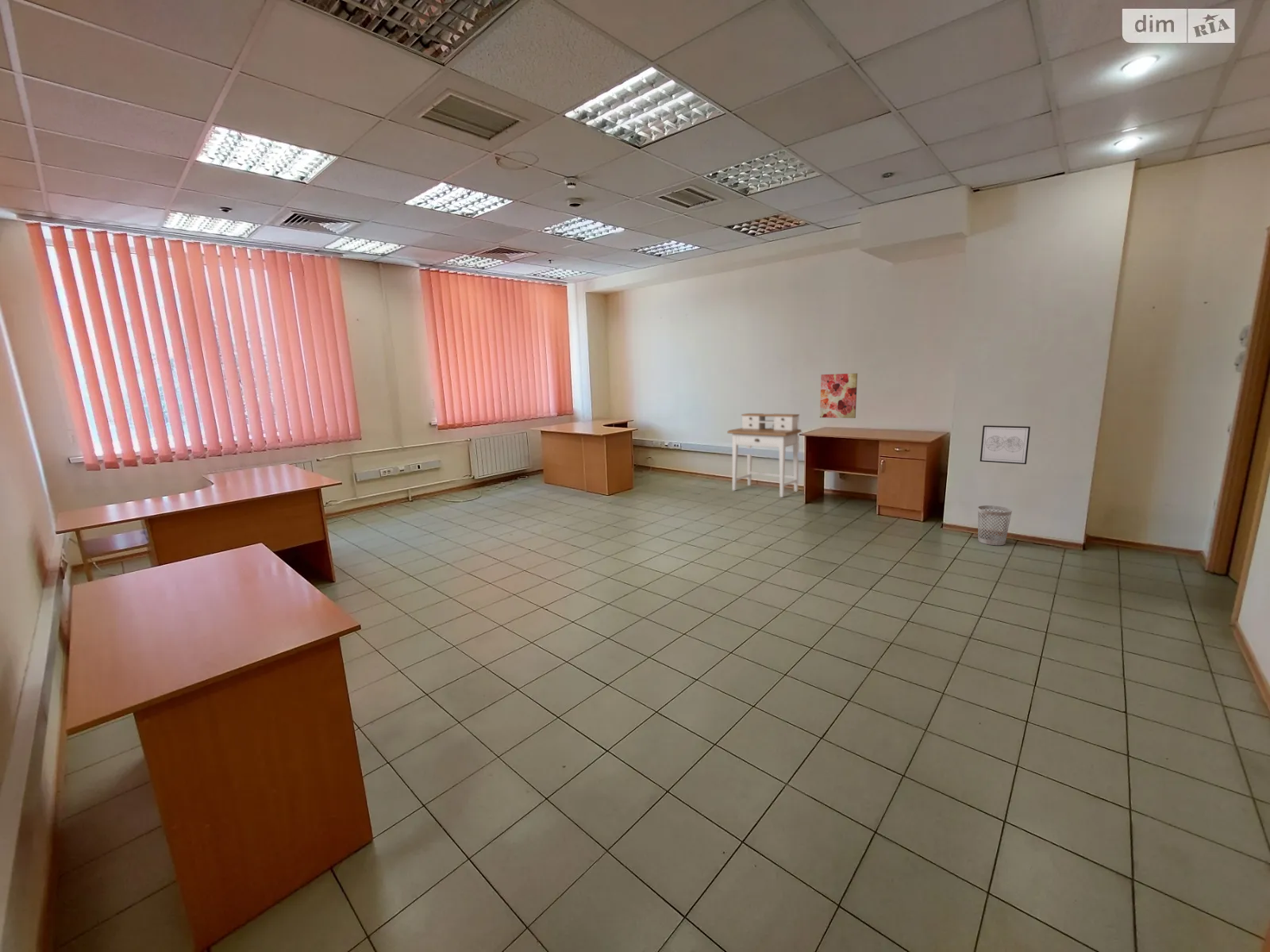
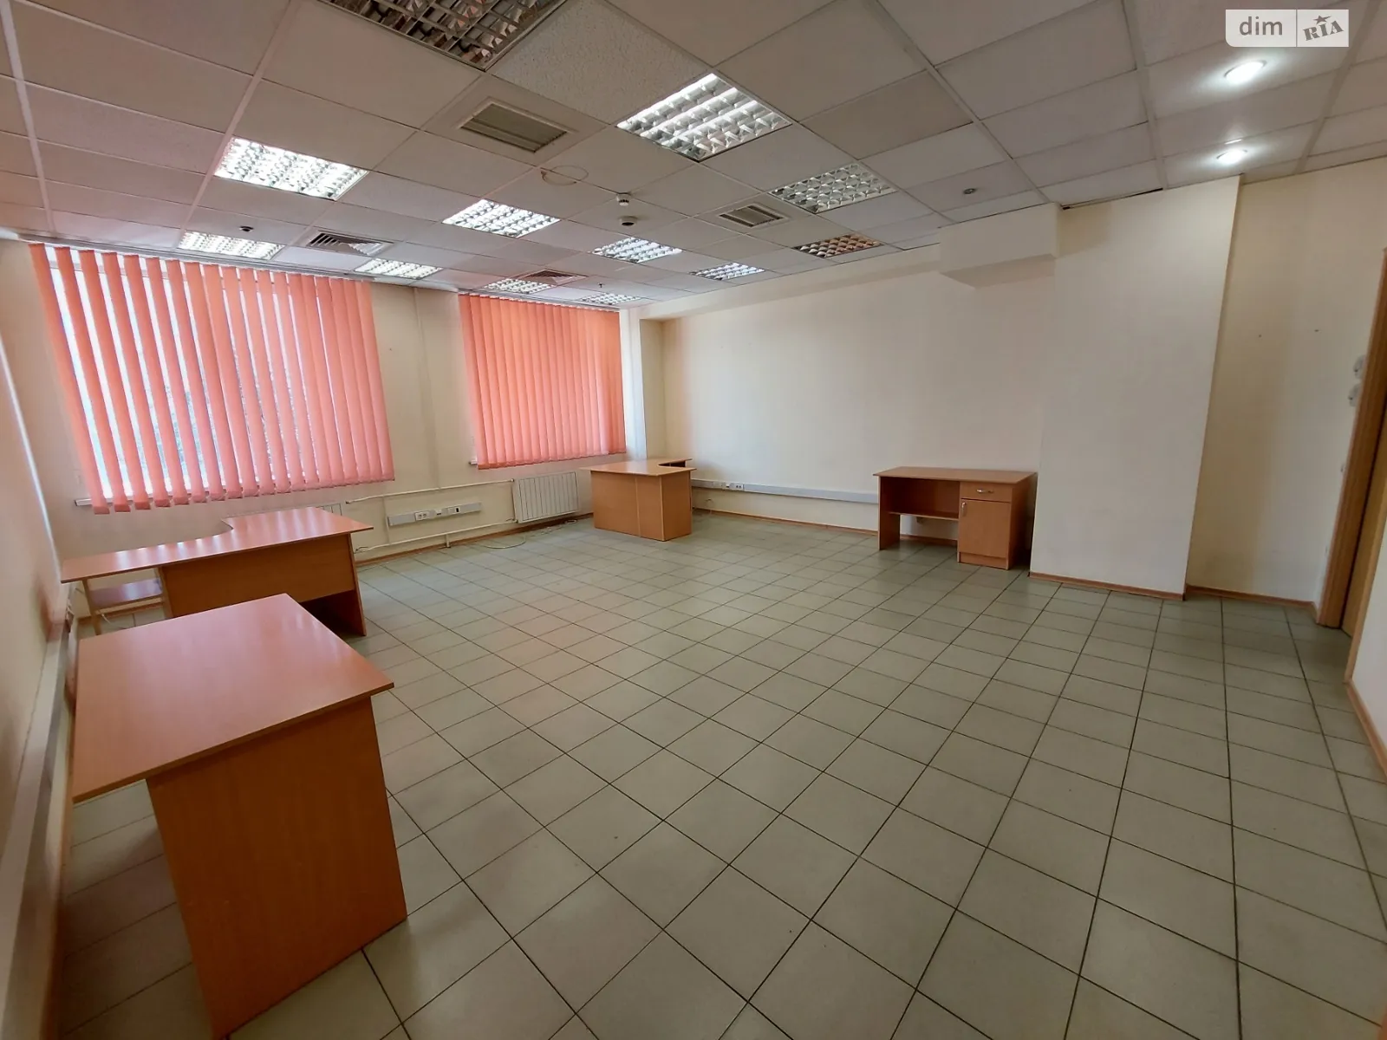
- wall art [979,424,1031,465]
- desk [726,413,802,498]
- wastebasket [977,505,1013,546]
- wall art [819,373,858,419]
